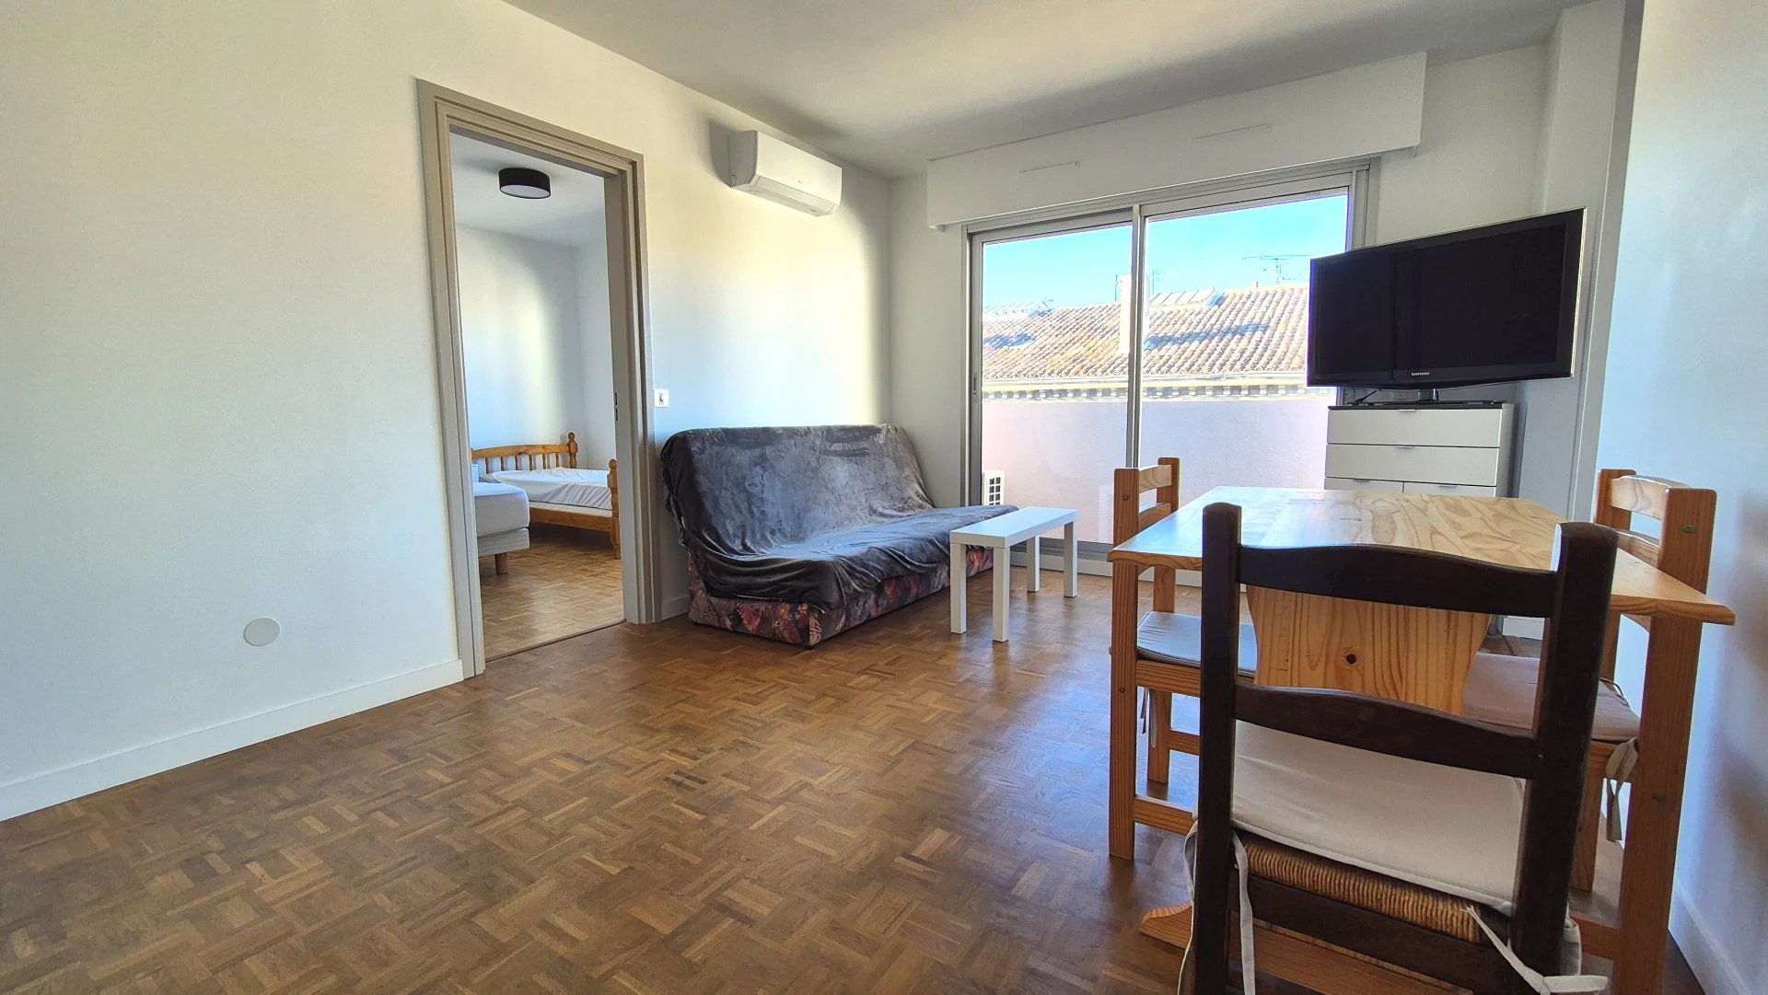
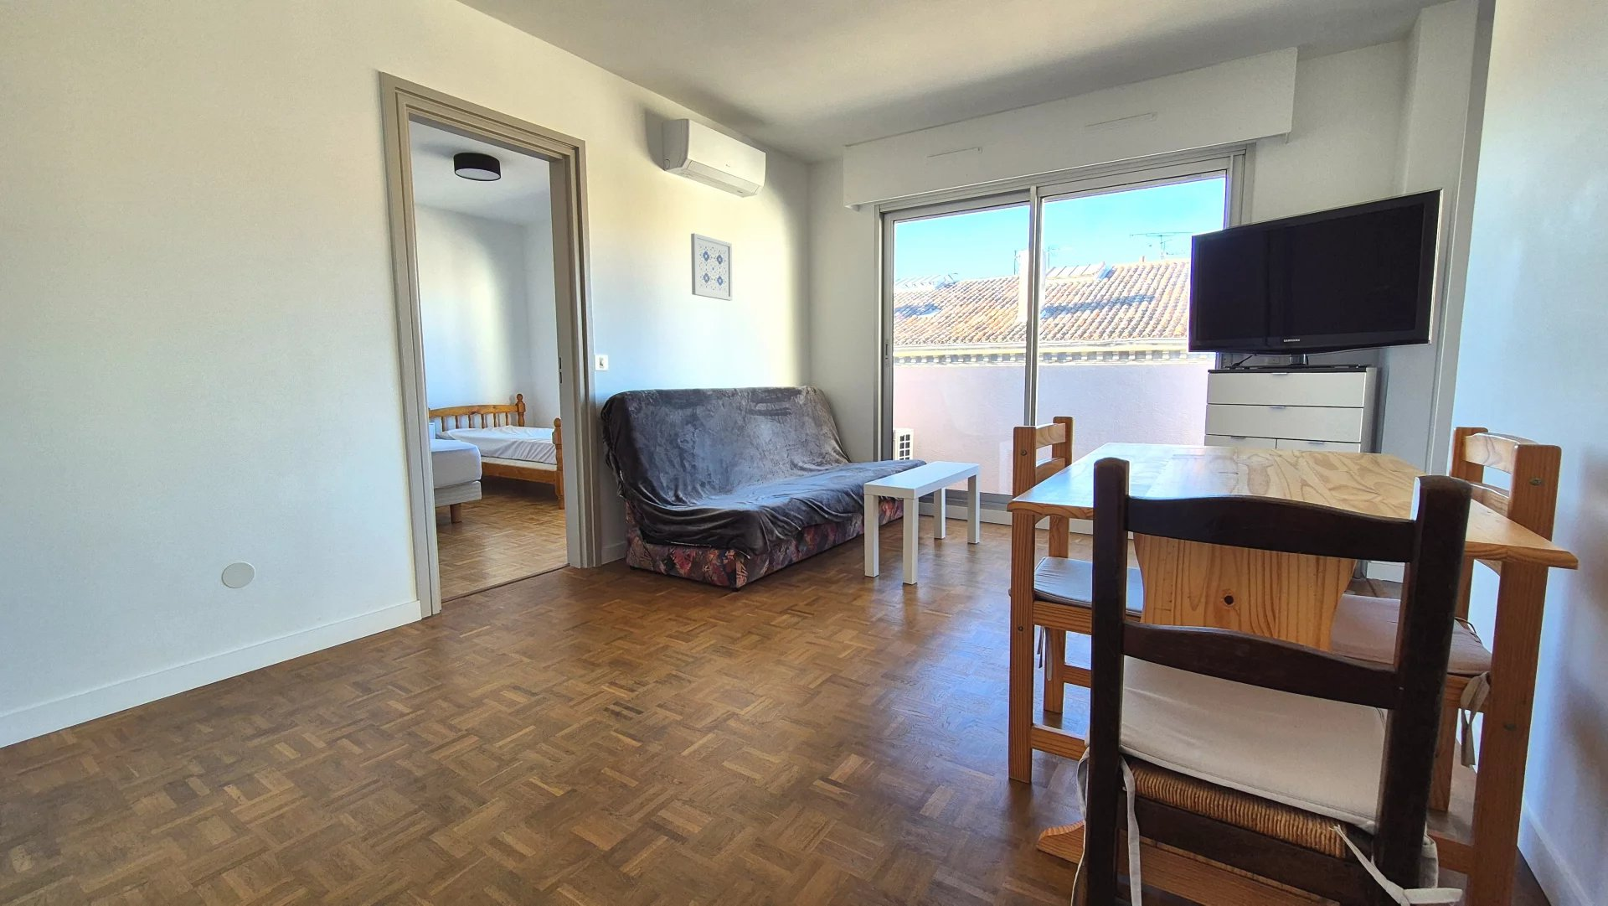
+ wall art [690,232,733,302]
